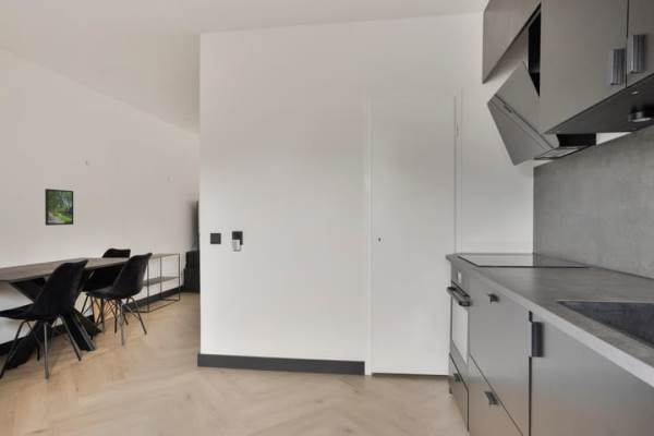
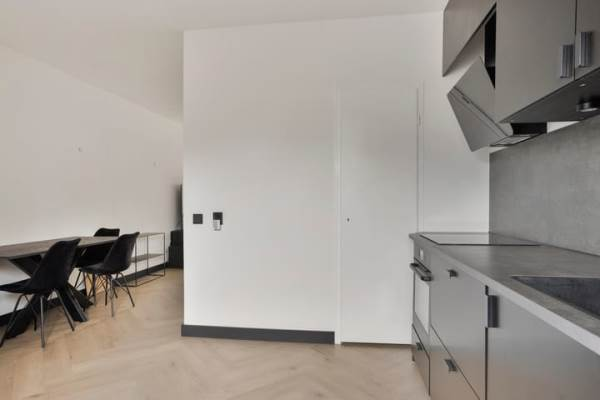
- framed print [44,187,74,227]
